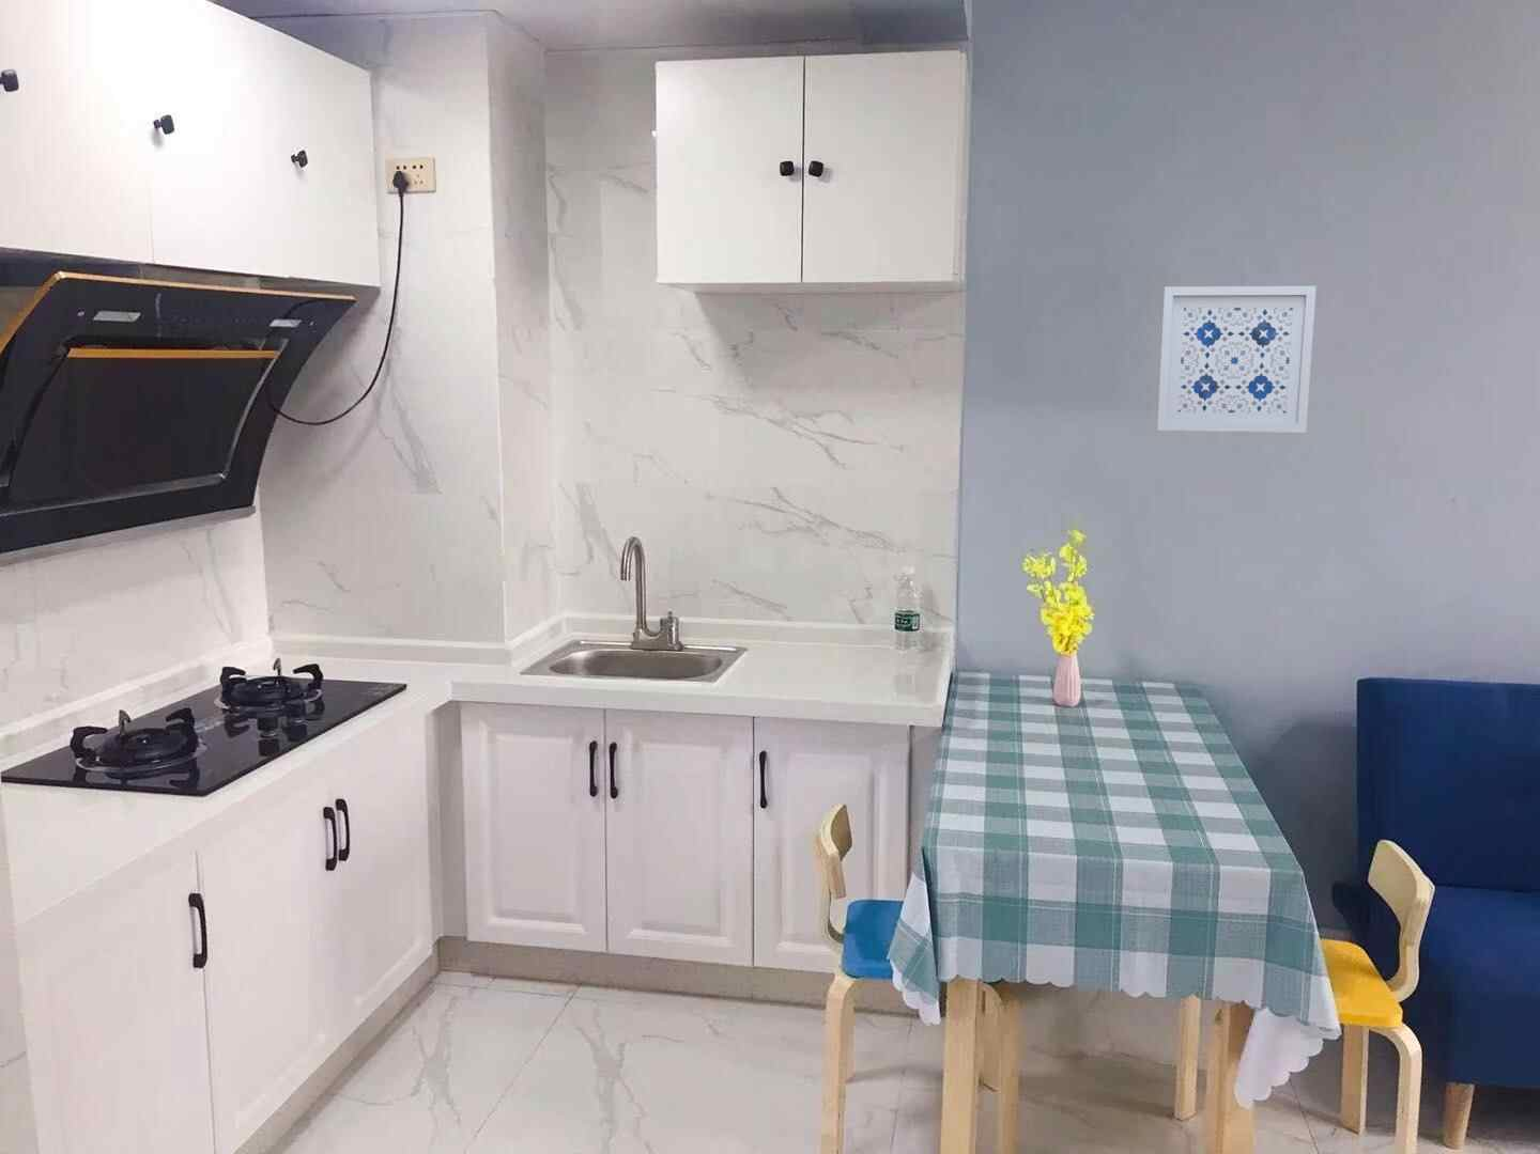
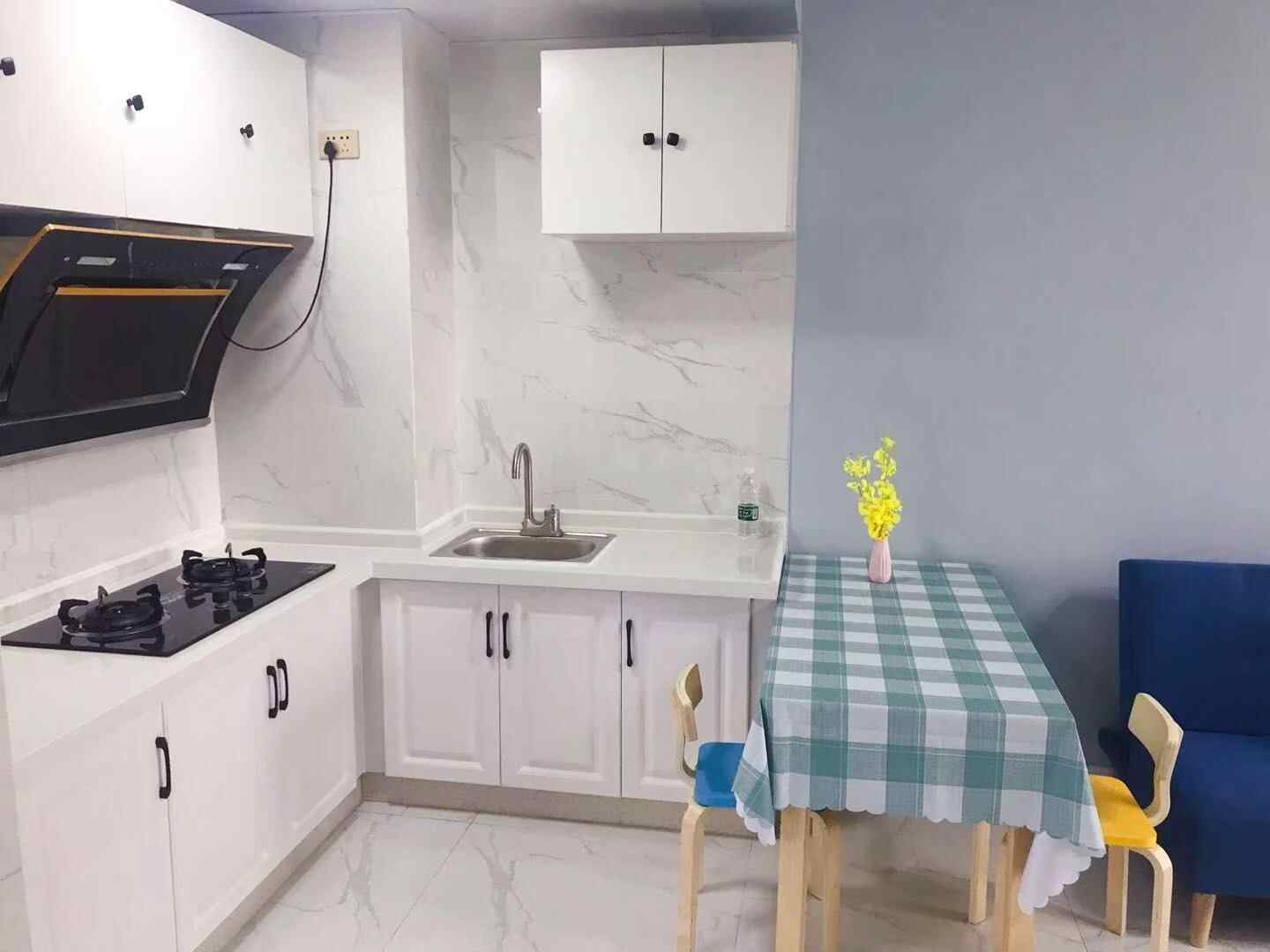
- wall art [1156,285,1318,434]
